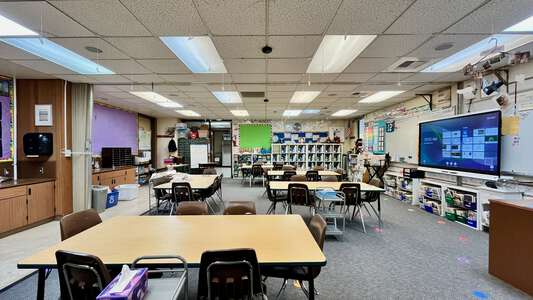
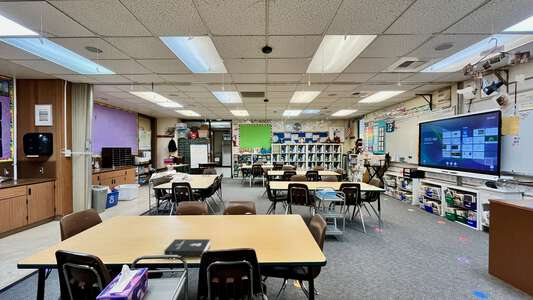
+ booklet [163,238,211,258]
